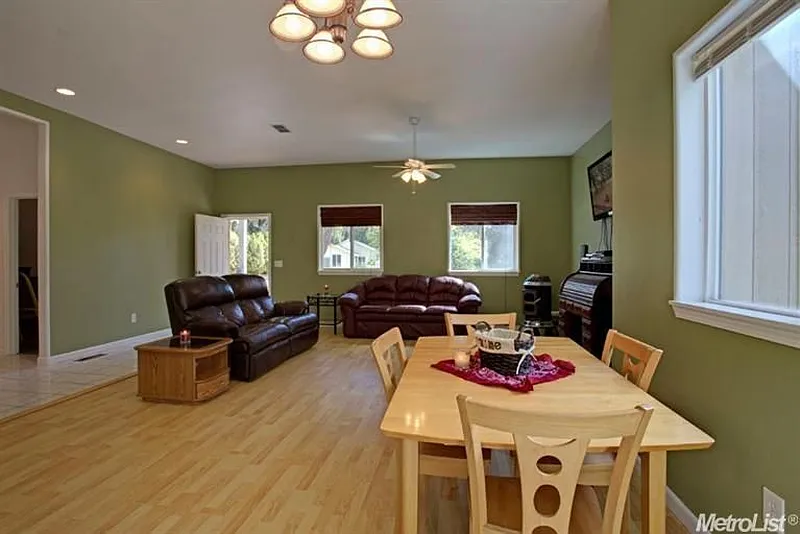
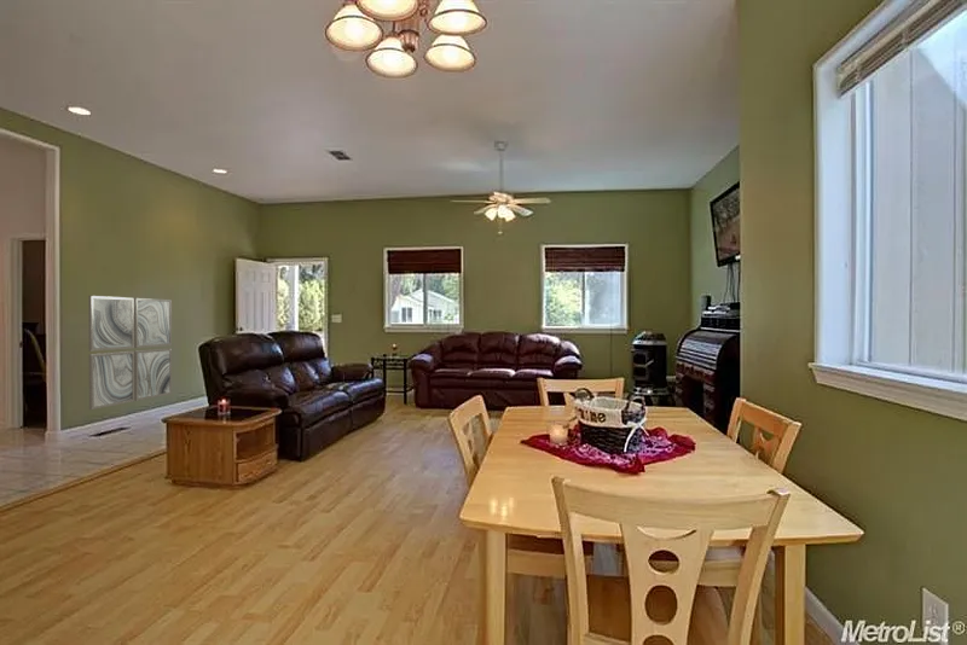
+ wall art [87,295,173,411]
